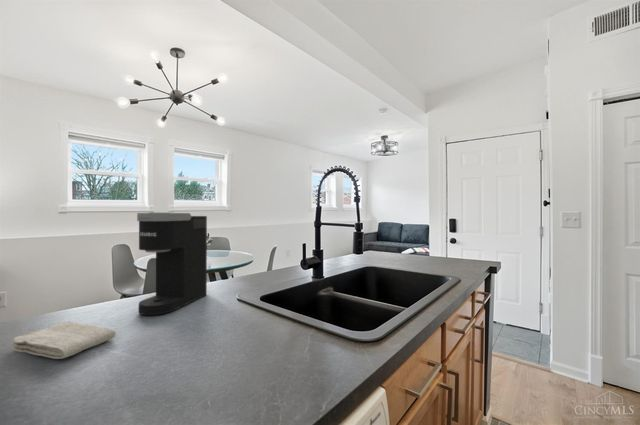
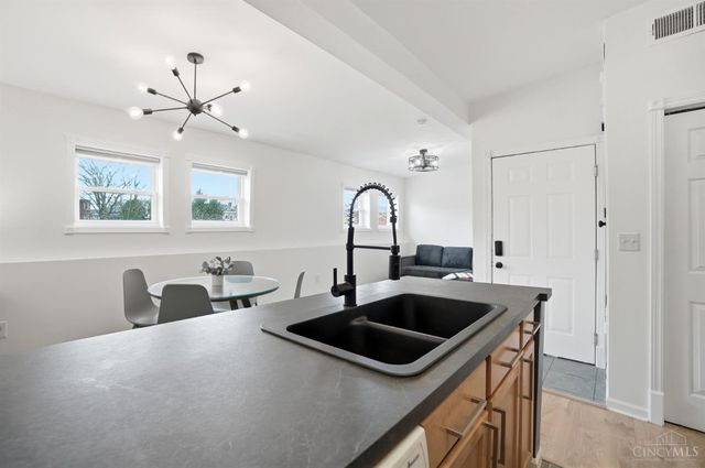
- washcloth [10,321,117,360]
- coffee maker [136,212,208,316]
